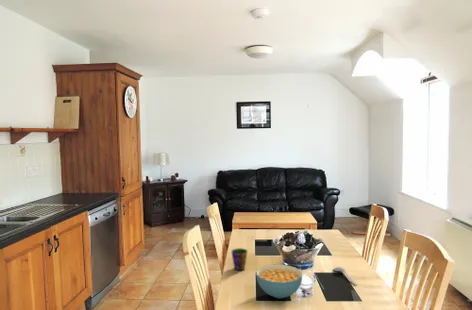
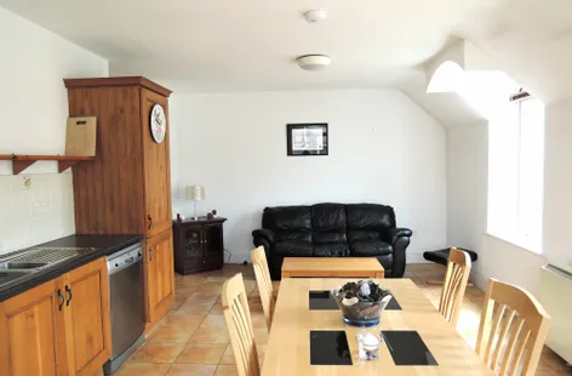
- spoon [332,266,358,286]
- cup [230,247,248,271]
- cereal bowl [255,264,303,299]
